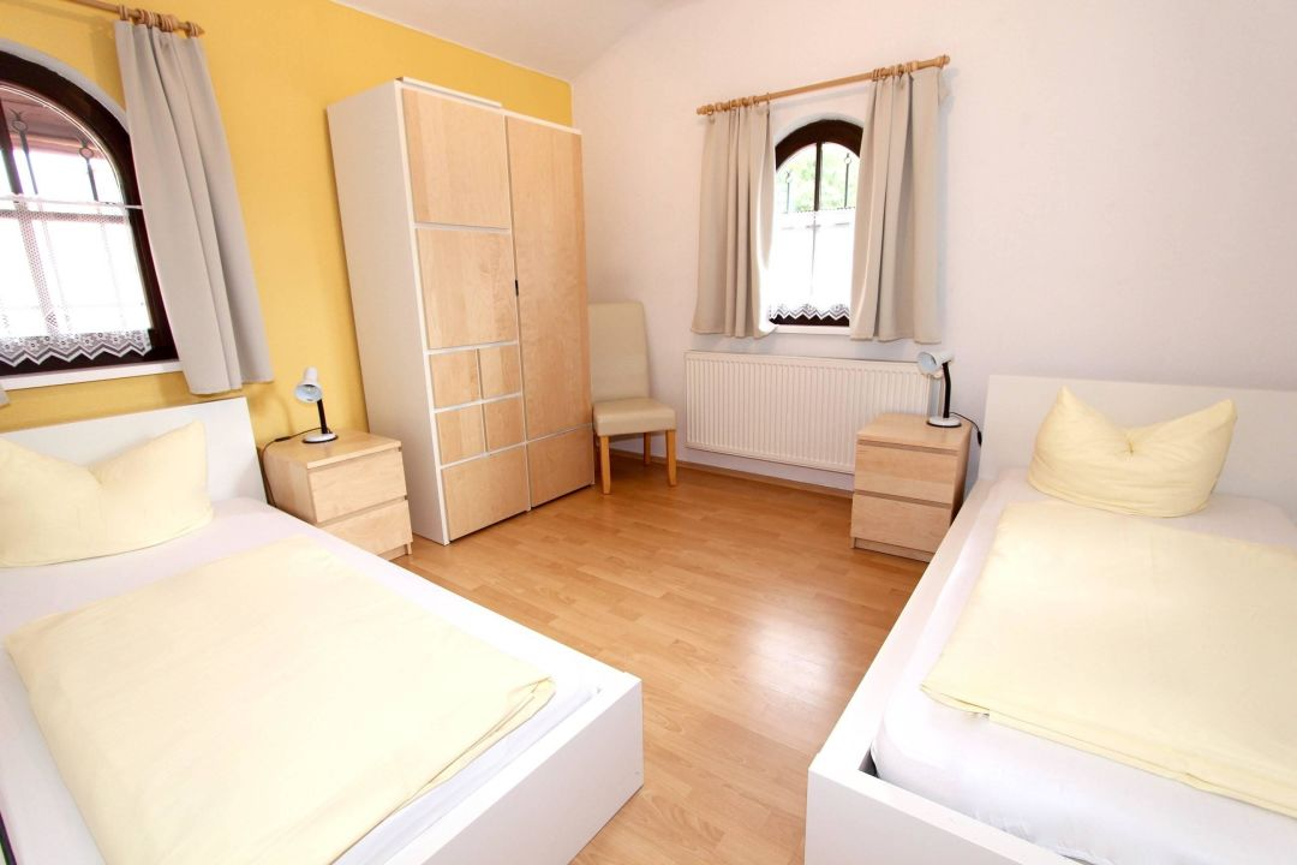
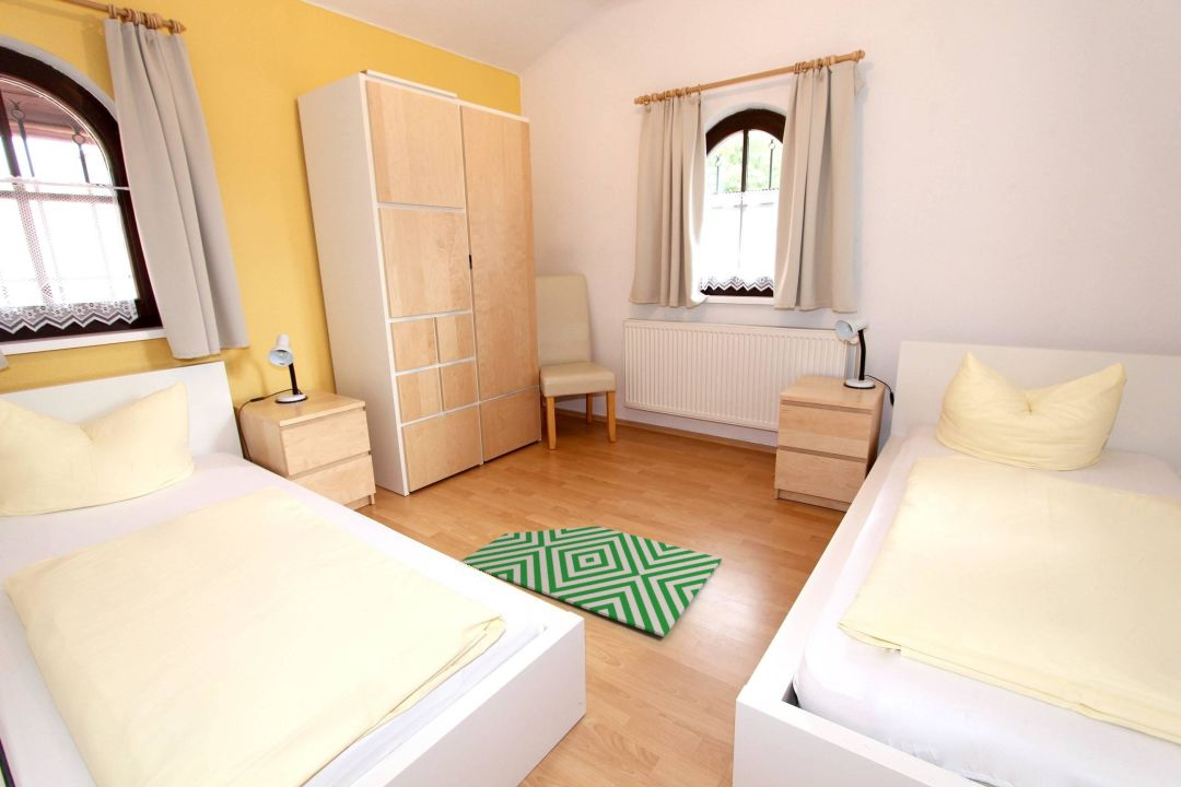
+ rug [459,525,723,638]
